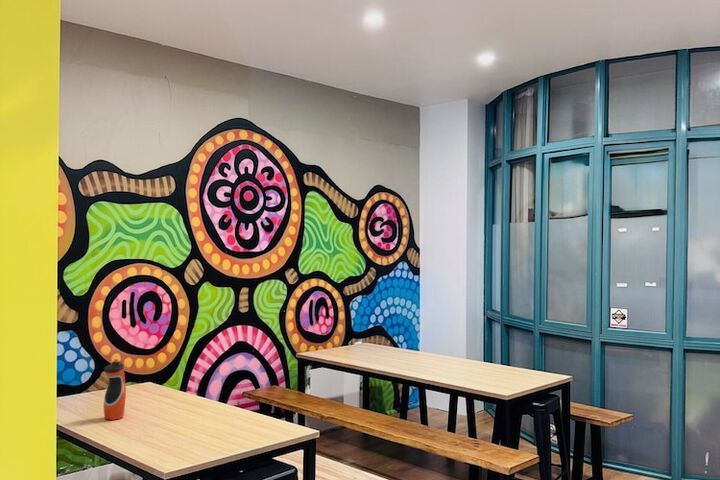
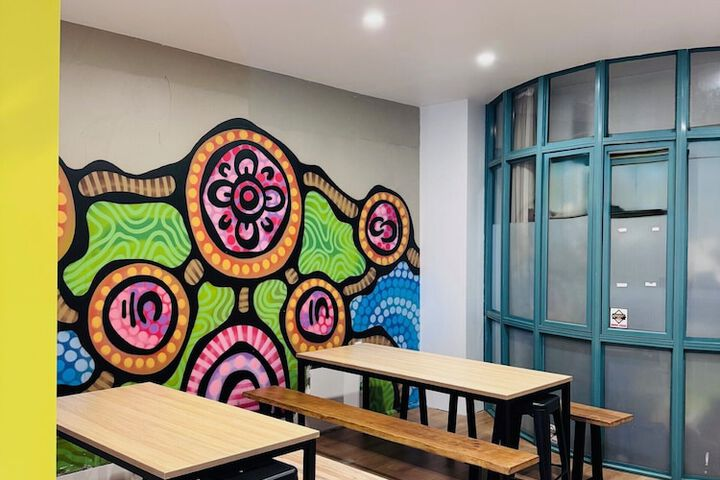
- water bottle [103,358,127,421]
